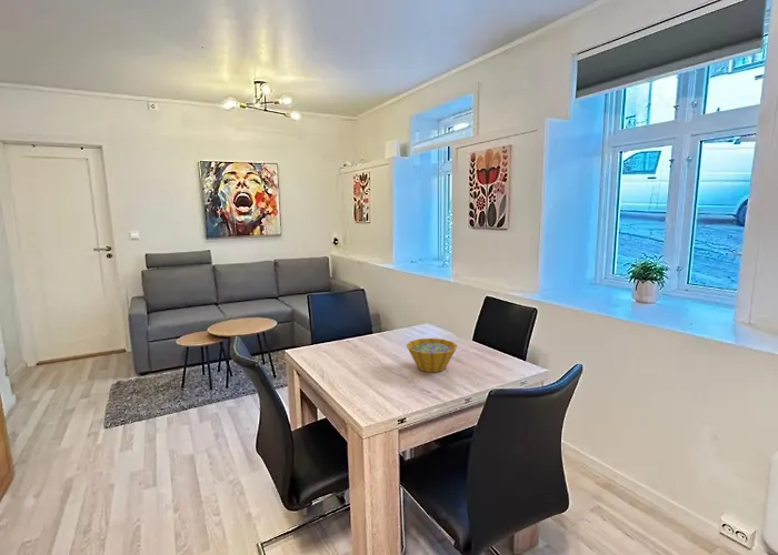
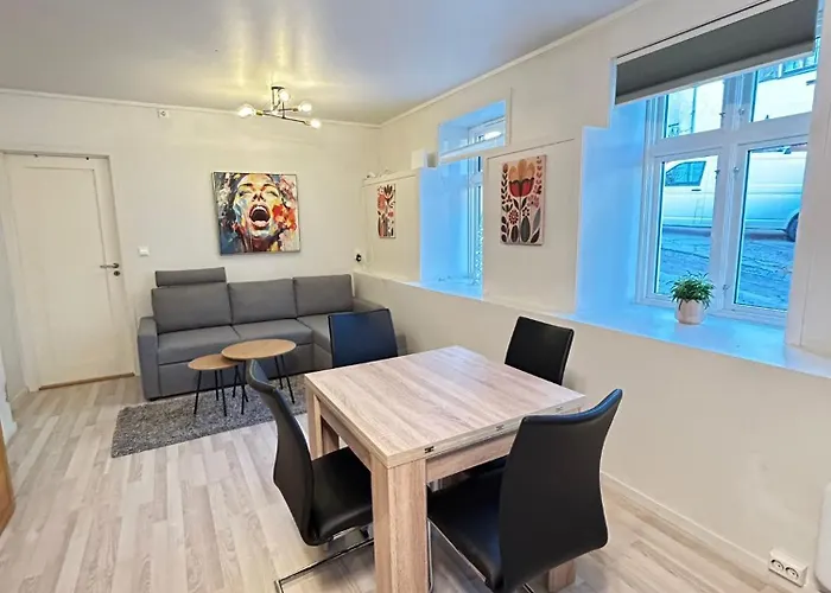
- bowl [406,337,459,373]
